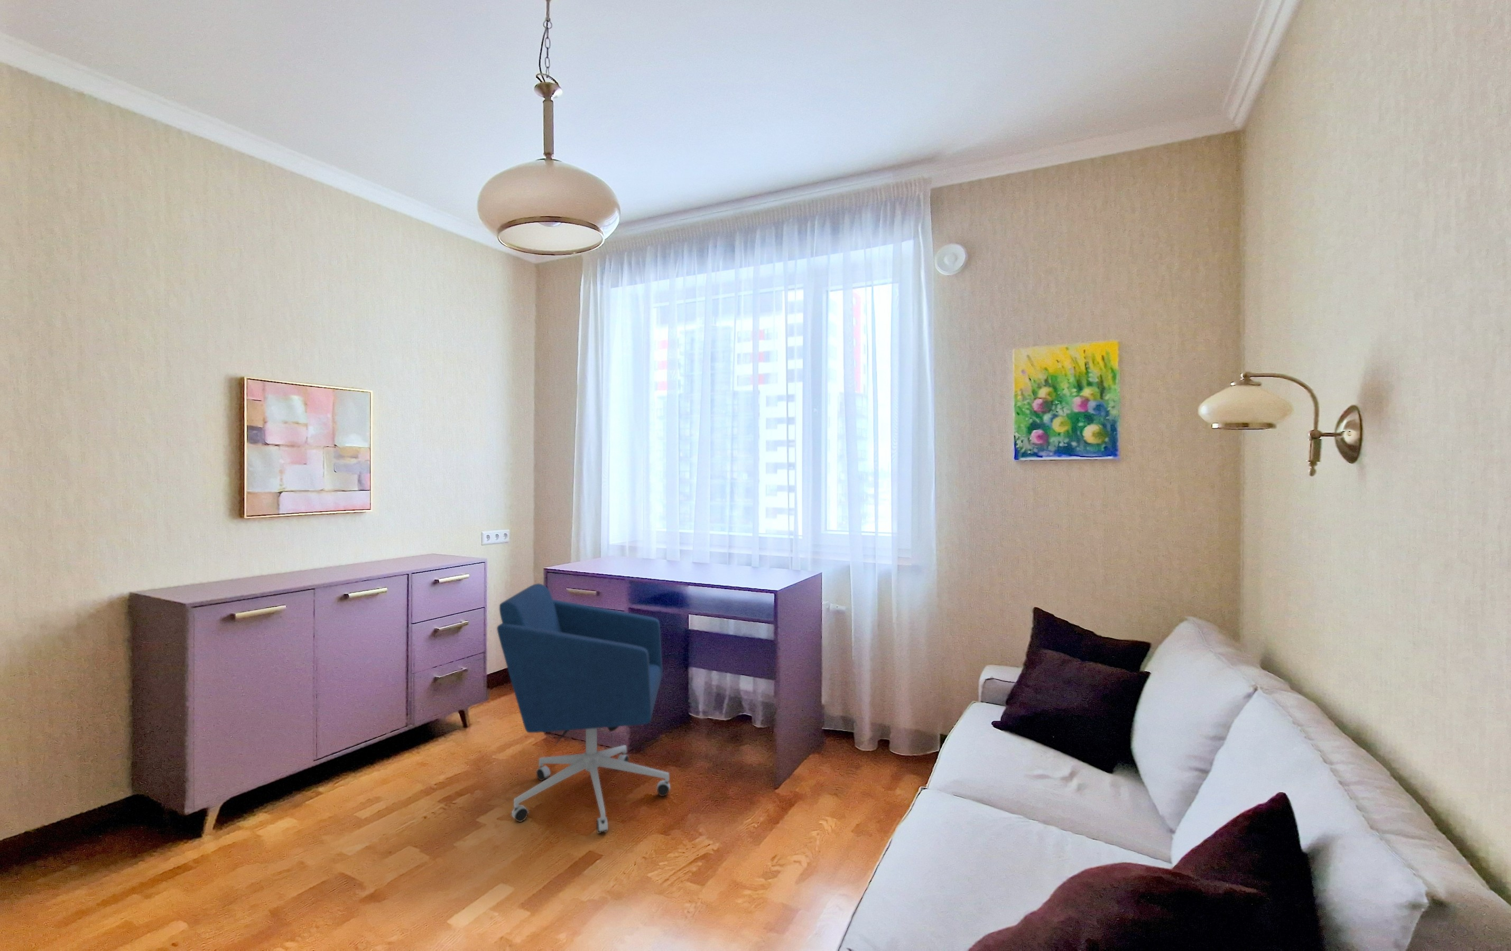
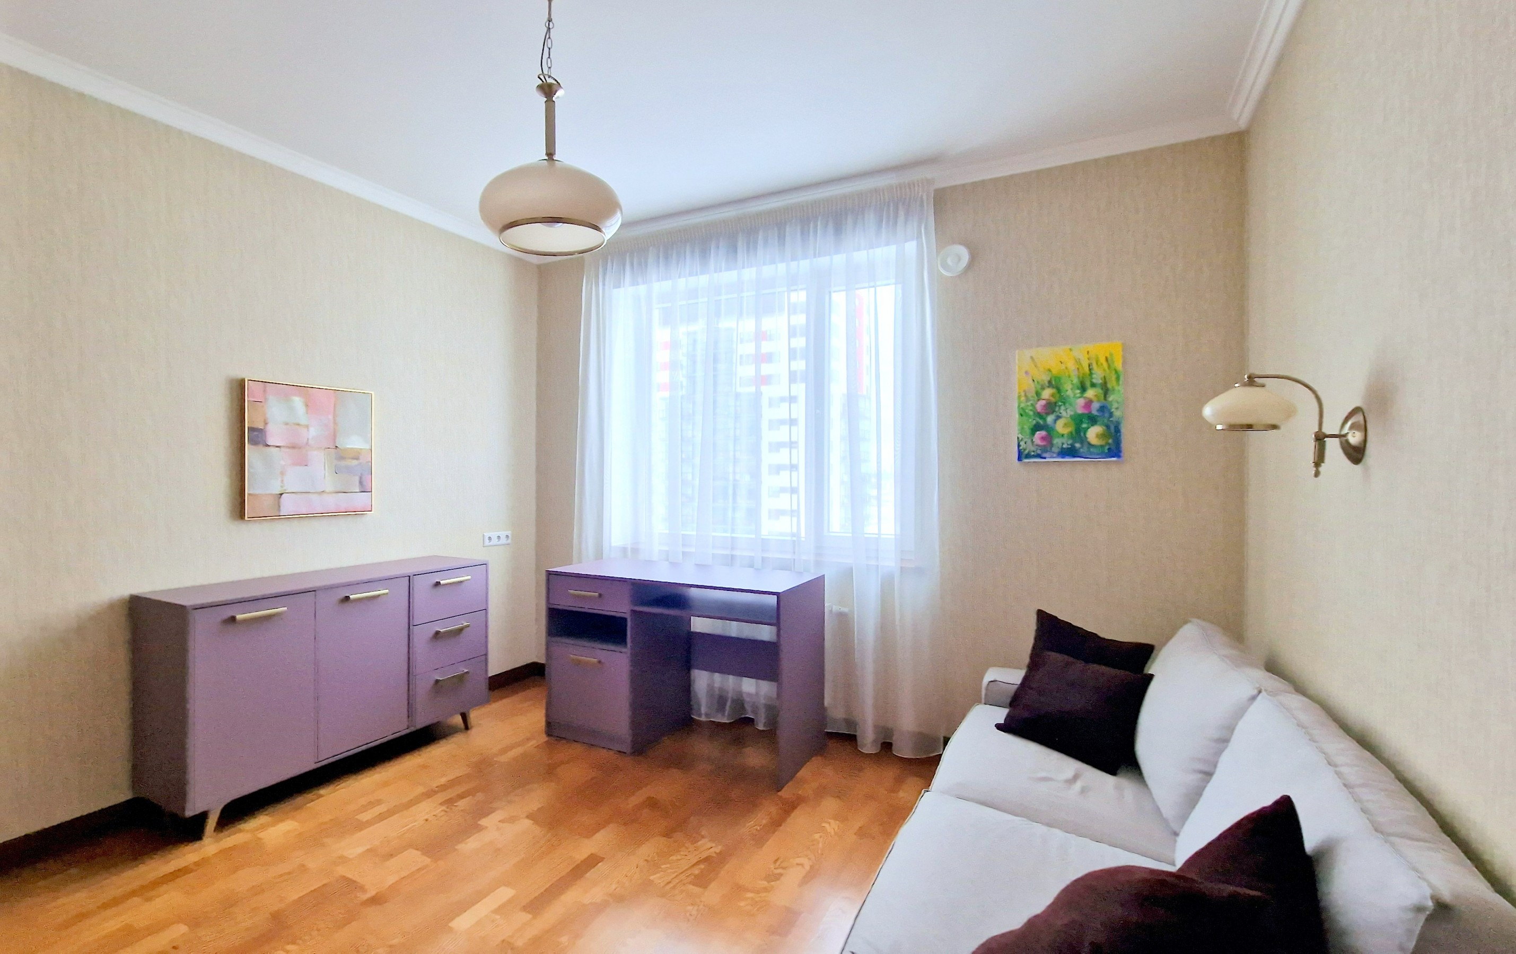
- office chair [496,583,671,834]
